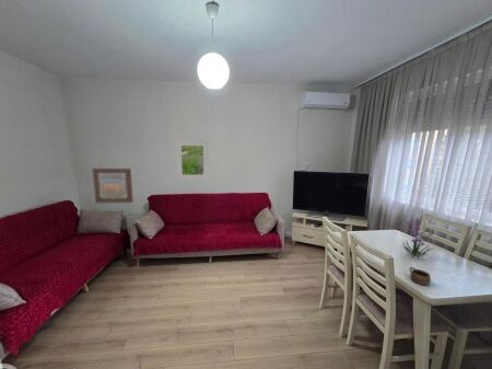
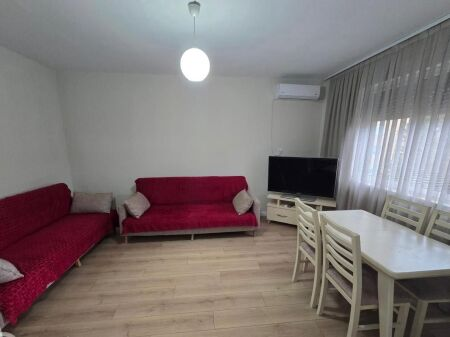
- wall art [92,168,134,204]
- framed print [175,139,210,181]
- cup [409,266,432,286]
- plant [401,217,435,258]
